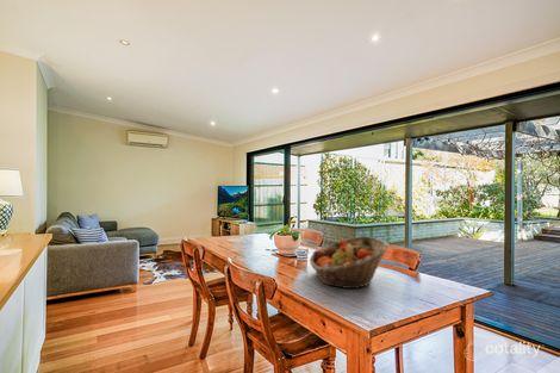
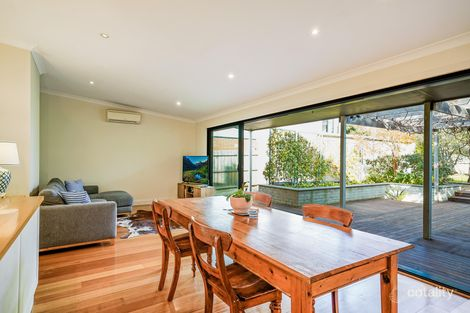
- fruit basket [309,235,390,291]
